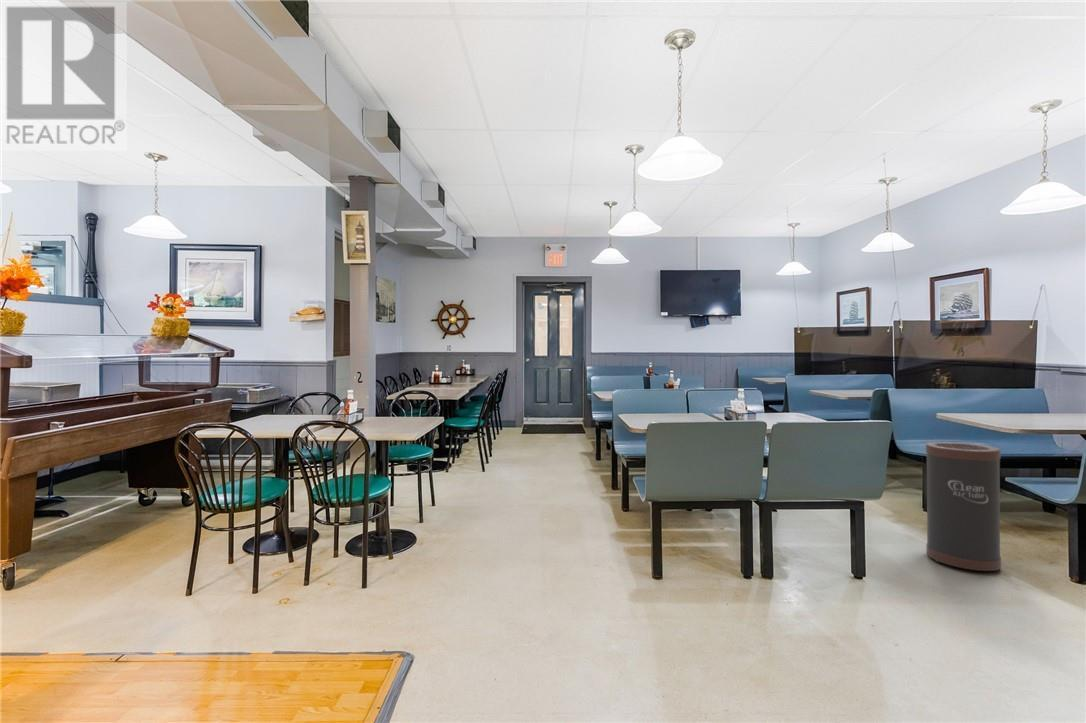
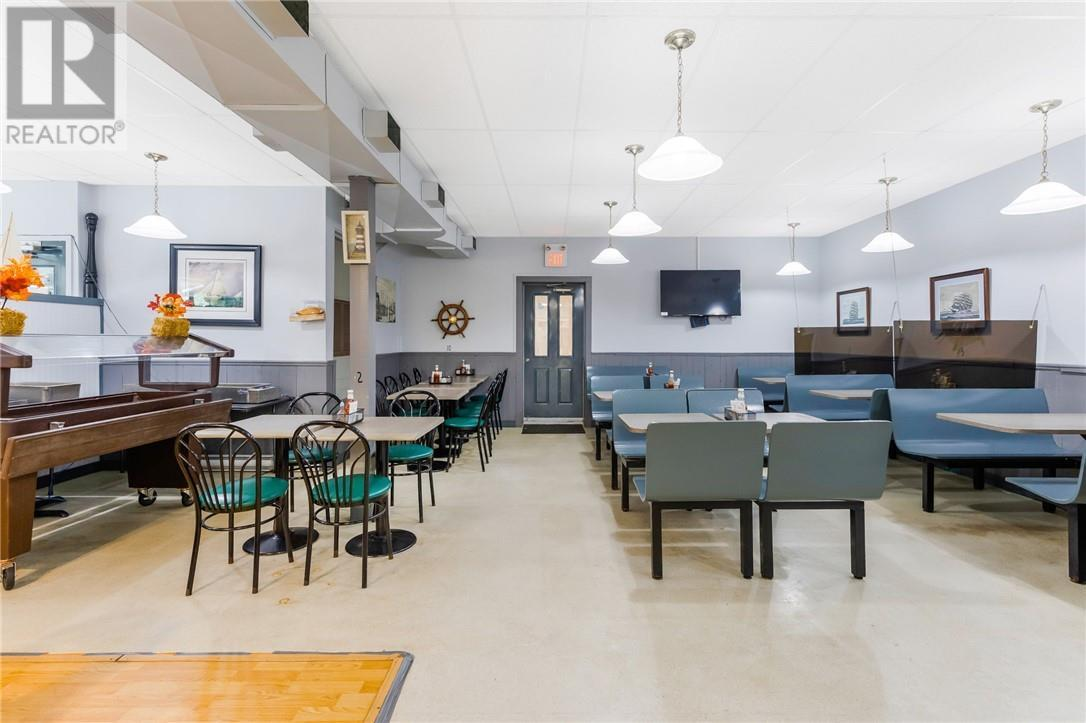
- trash can [925,441,1002,572]
